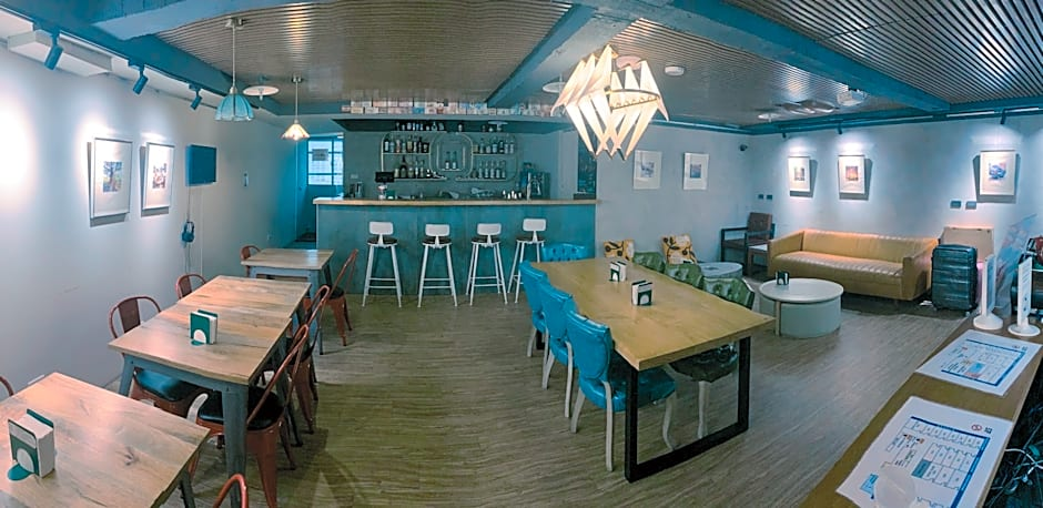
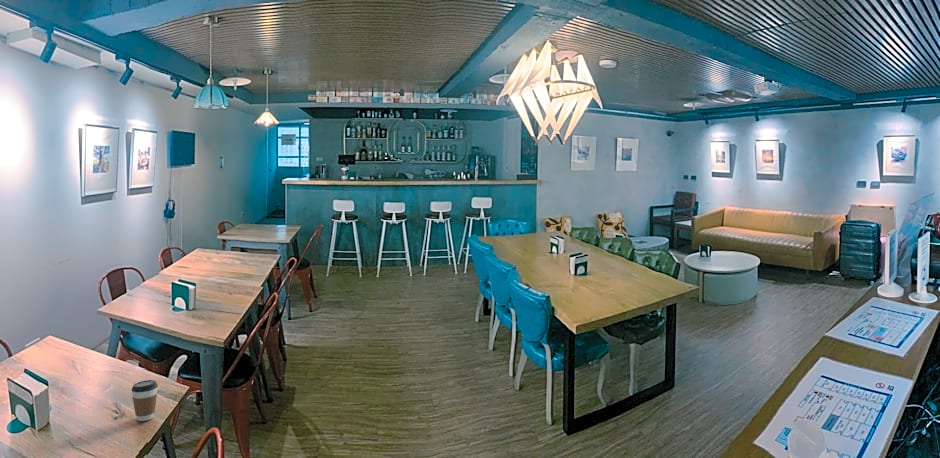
+ coffee cup [131,379,159,422]
